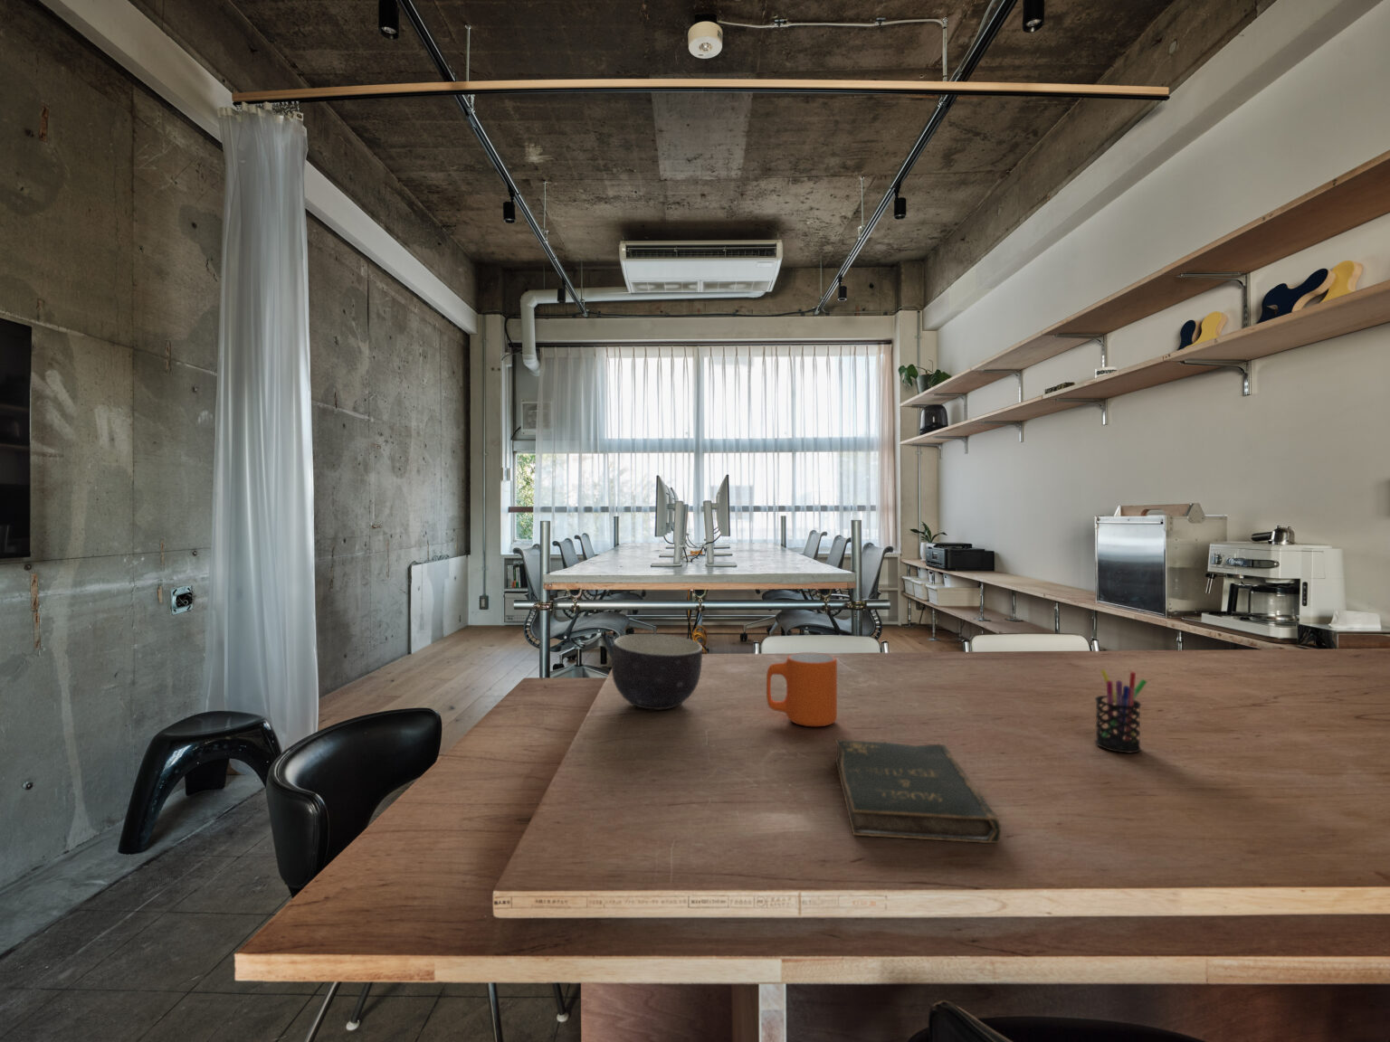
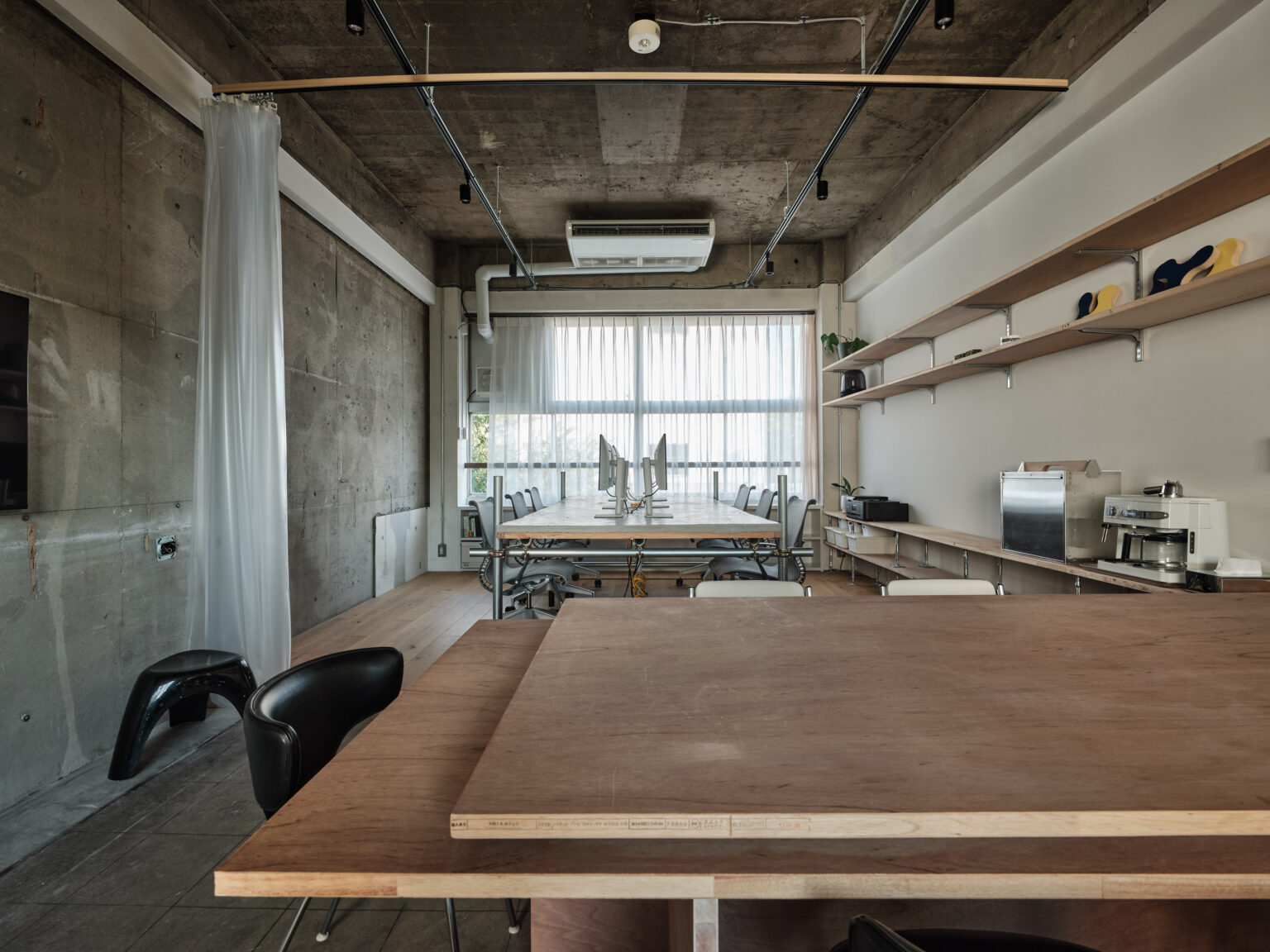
- bowl [611,633,703,710]
- mug [765,651,838,727]
- bible [834,739,1003,844]
- pen holder [1094,669,1147,753]
